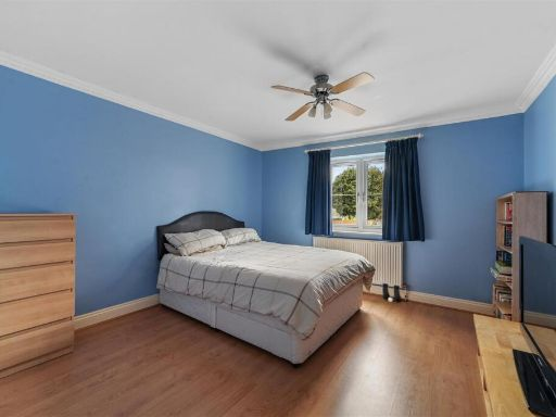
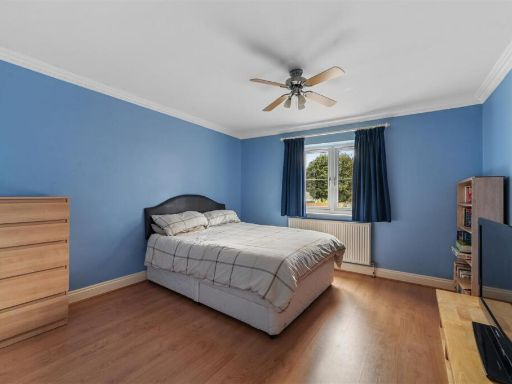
- boots [381,282,403,303]
